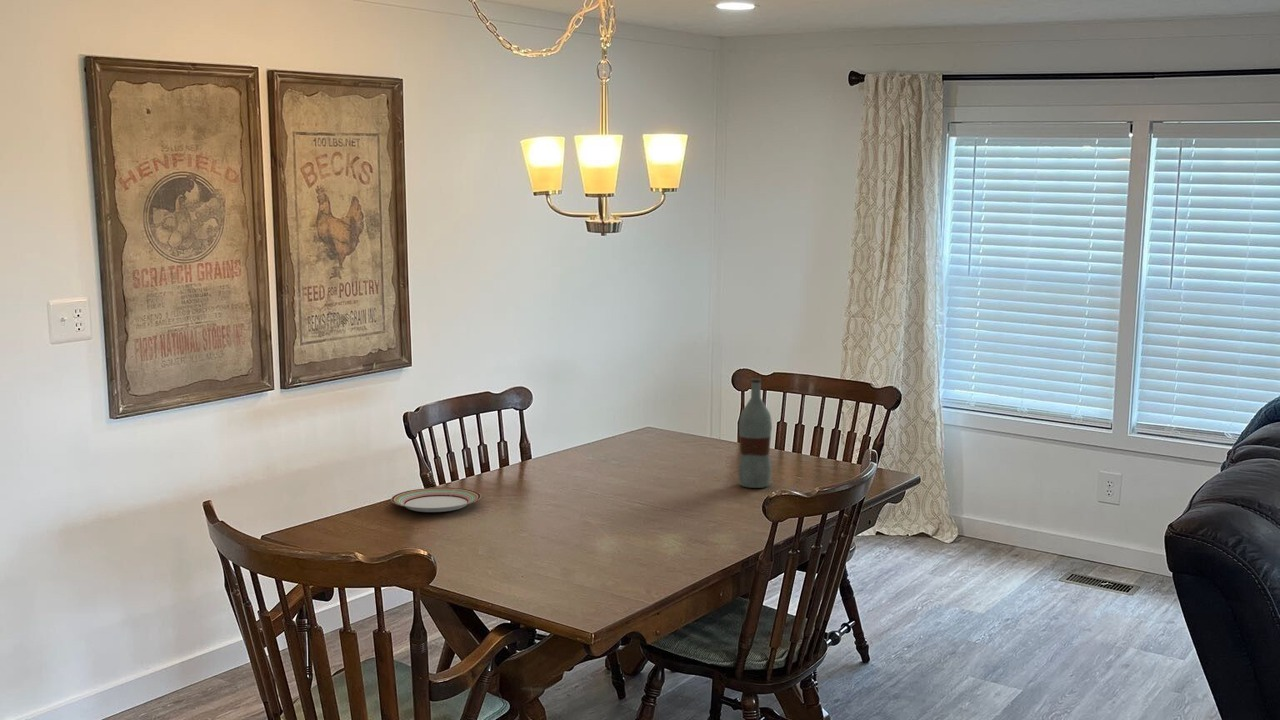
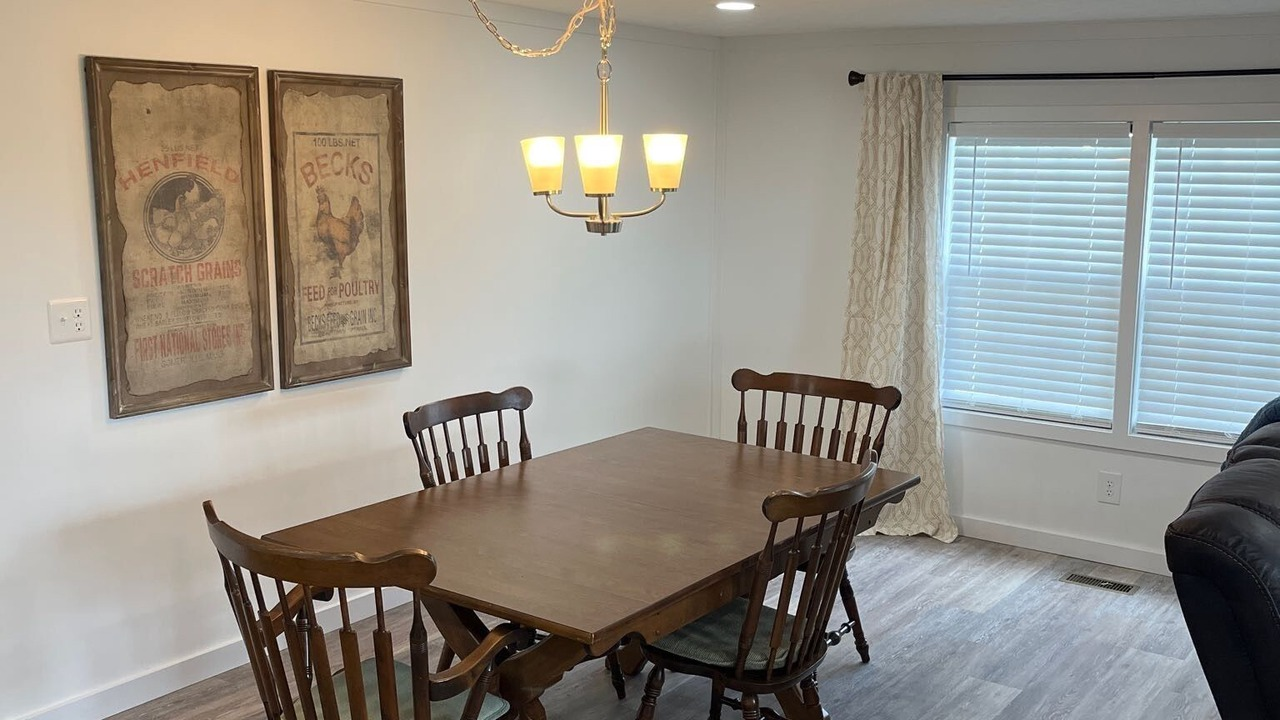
- plate [390,487,482,513]
- bottle [737,377,773,489]
